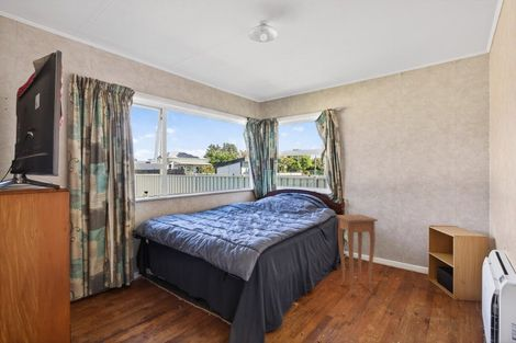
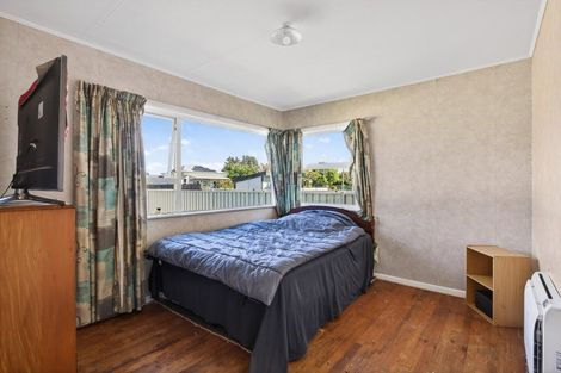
- side table [335,214,379,297]
